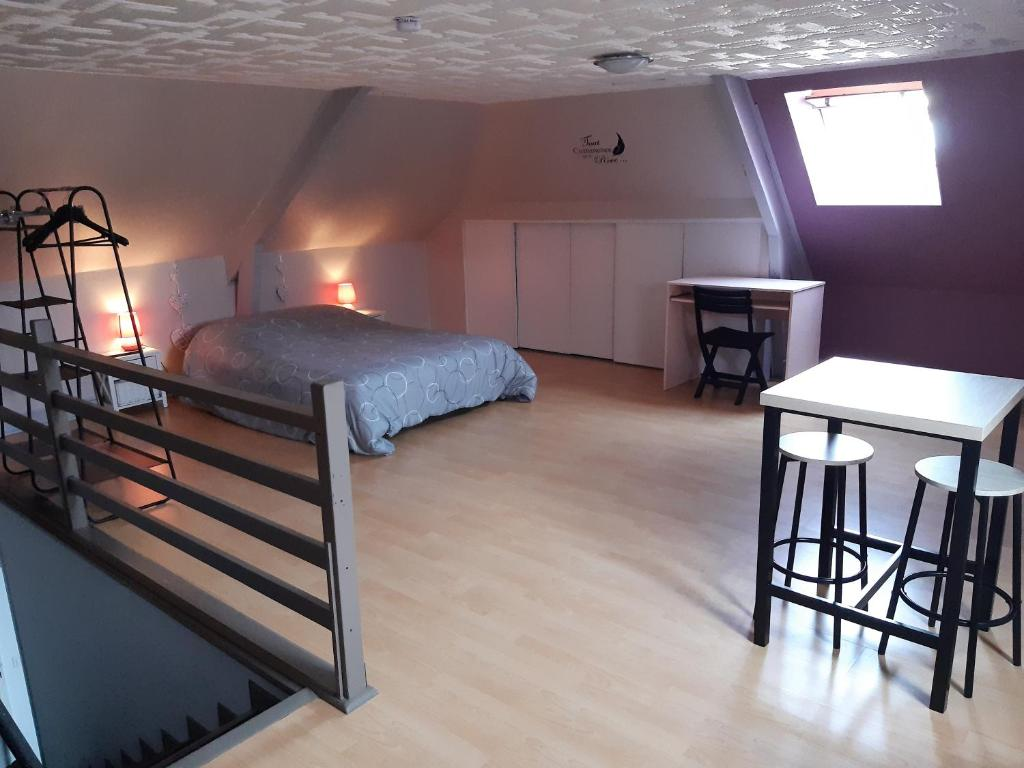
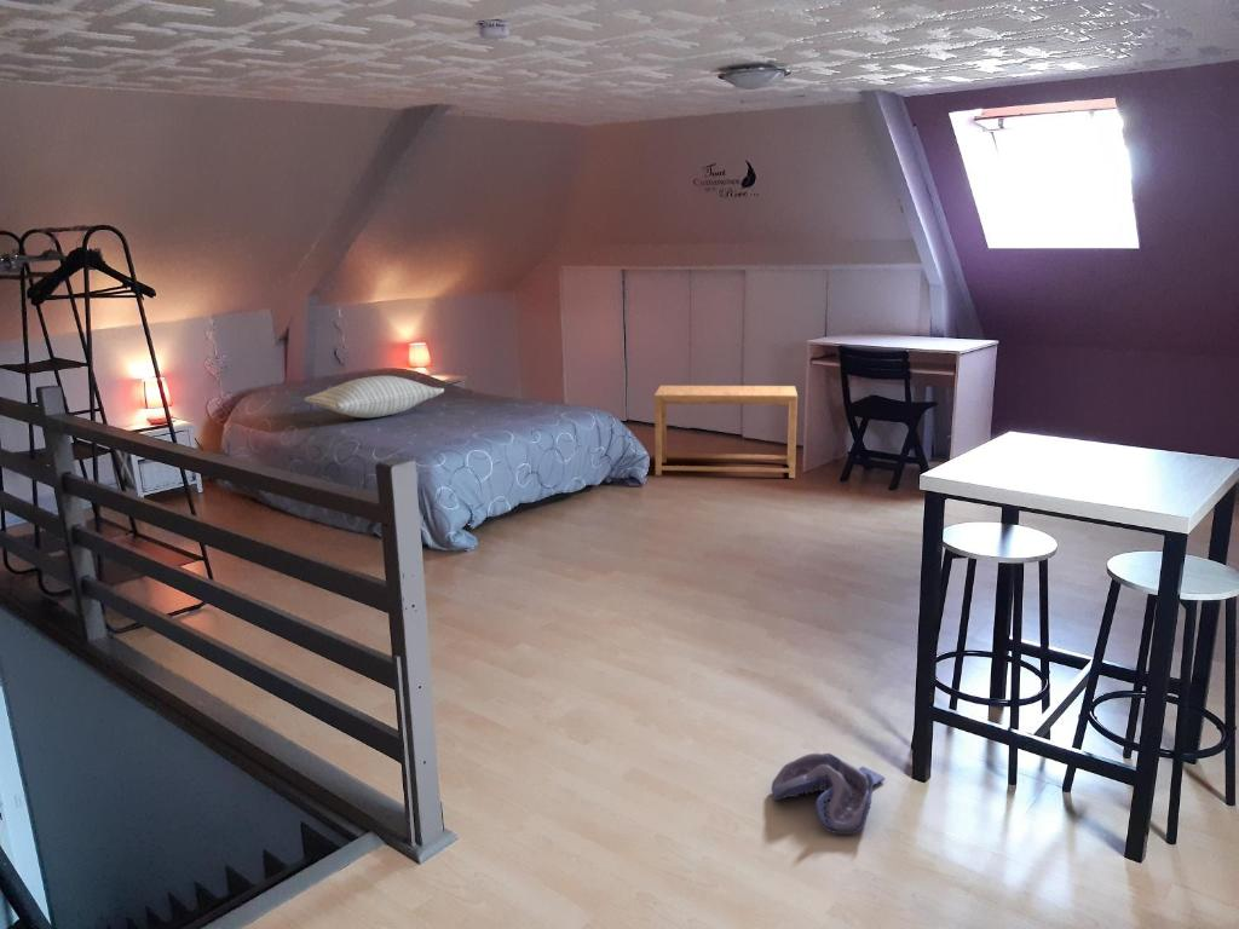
+ side table [653,385,799,479]
+ pillow [304,375,445,419]
+ dental model [771,752,886,835]
